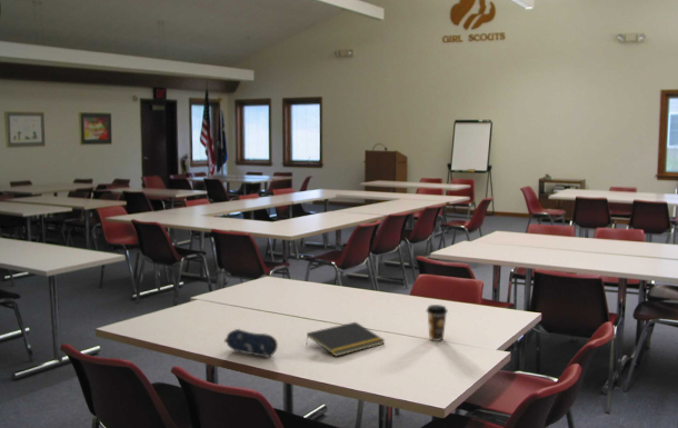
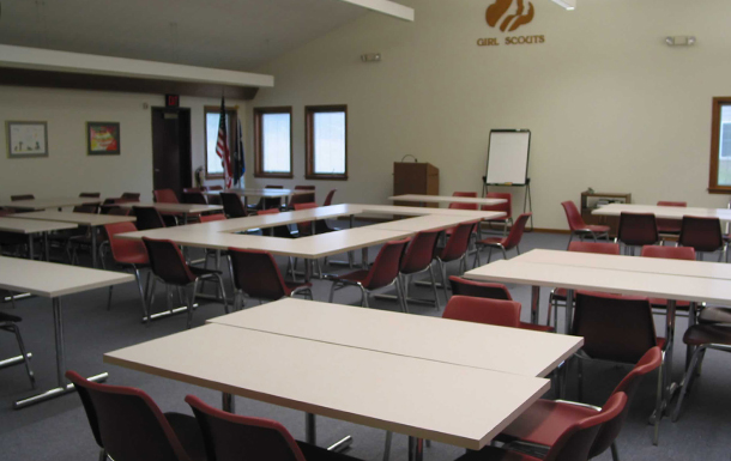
- coffee cup [426,303,449,342]
- pencil case [223,328,279,358]
- notepad [305,321,386,358]
